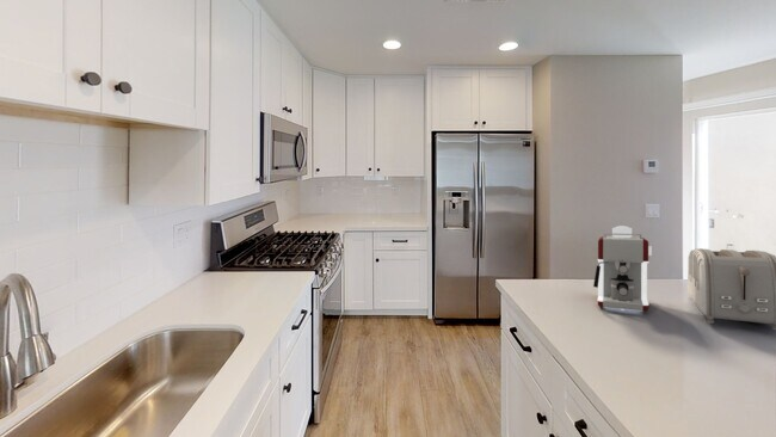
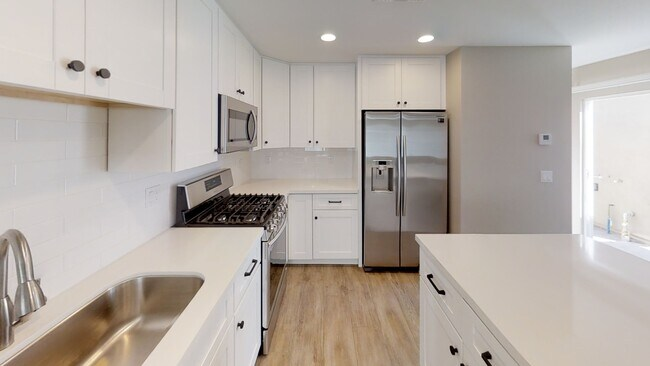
- coffee maker [592,224,653,313]
- toaster [686,247,776,331]
